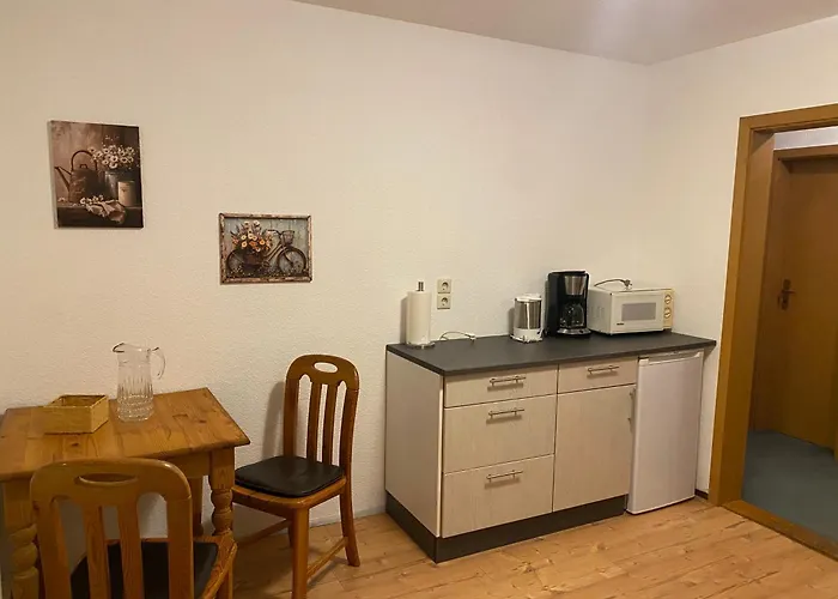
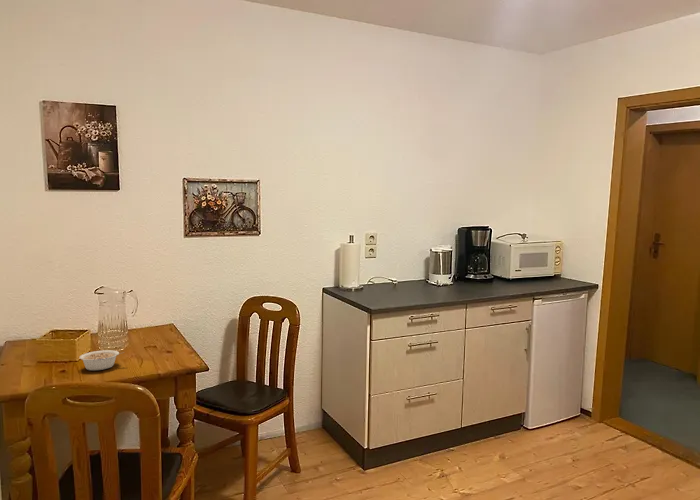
+ legume [79,349,125,371]
